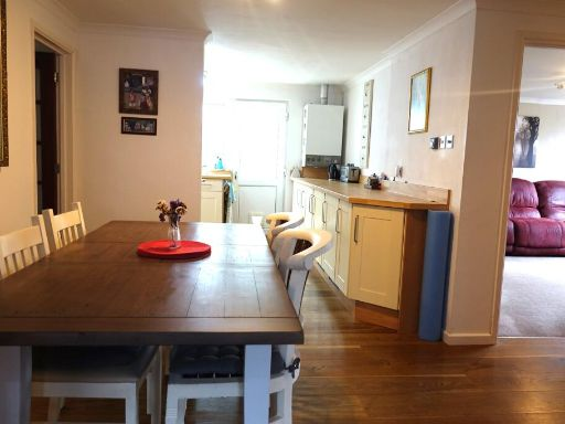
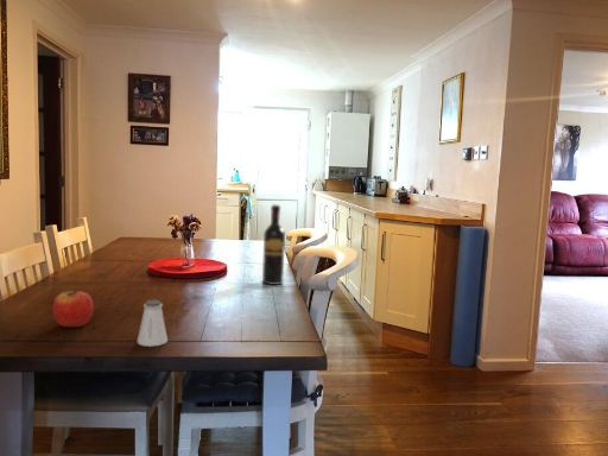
+ wine bottle [261,203,286,286]
+ saltshaker [137,299,169,348]
+ apple [51,286,95,328]
